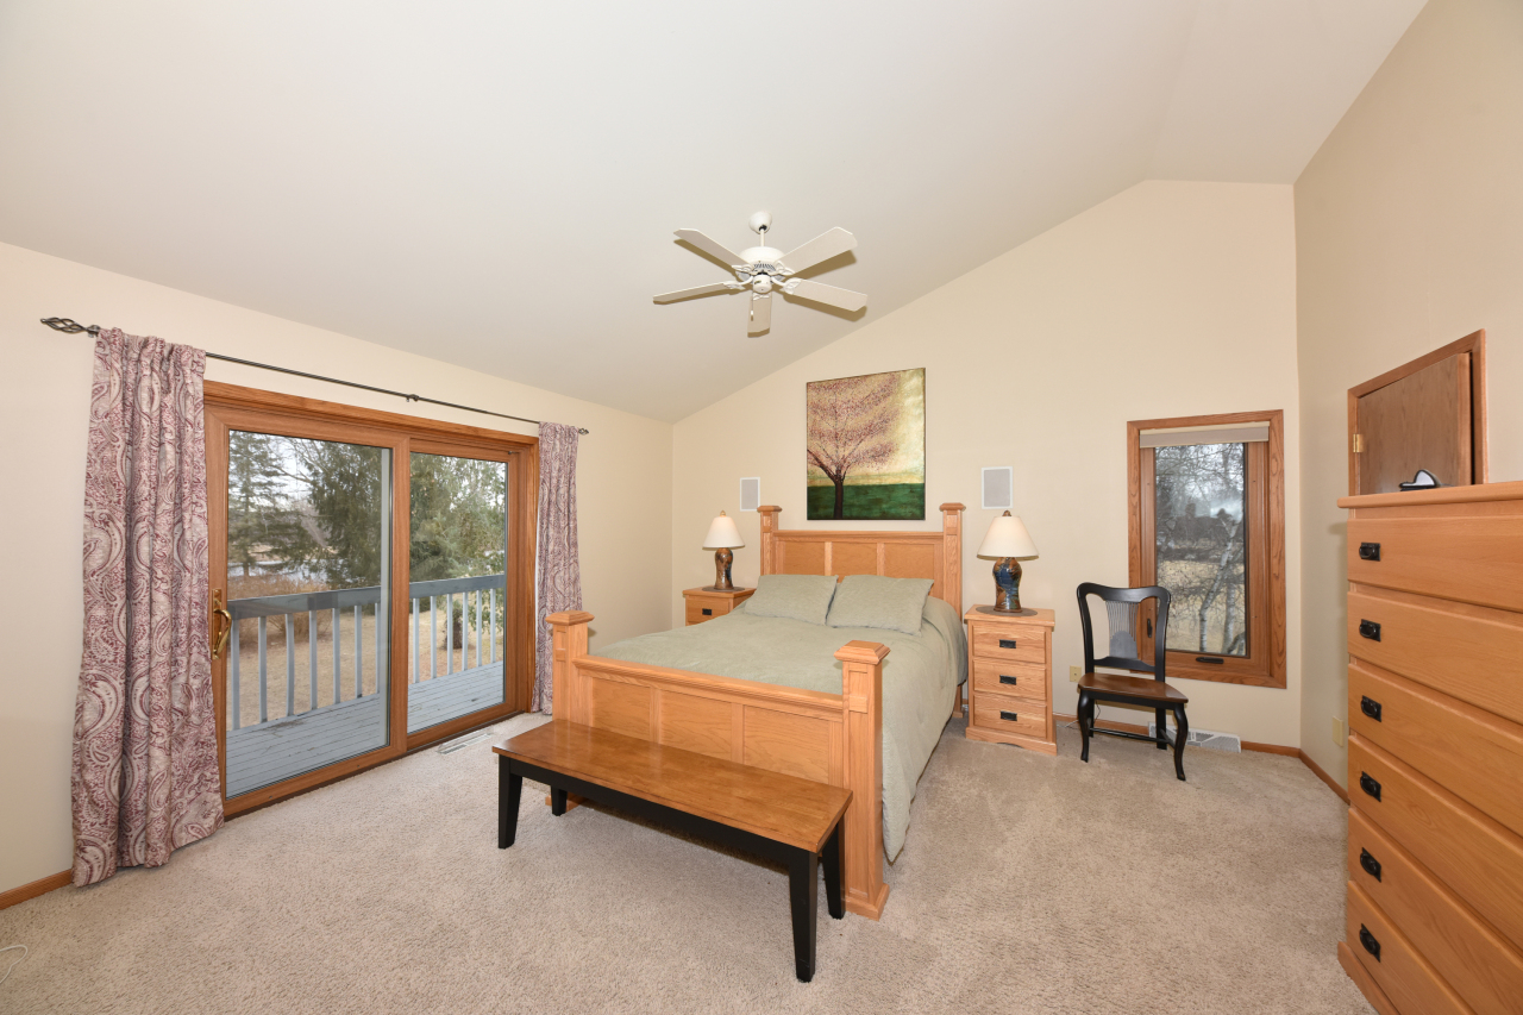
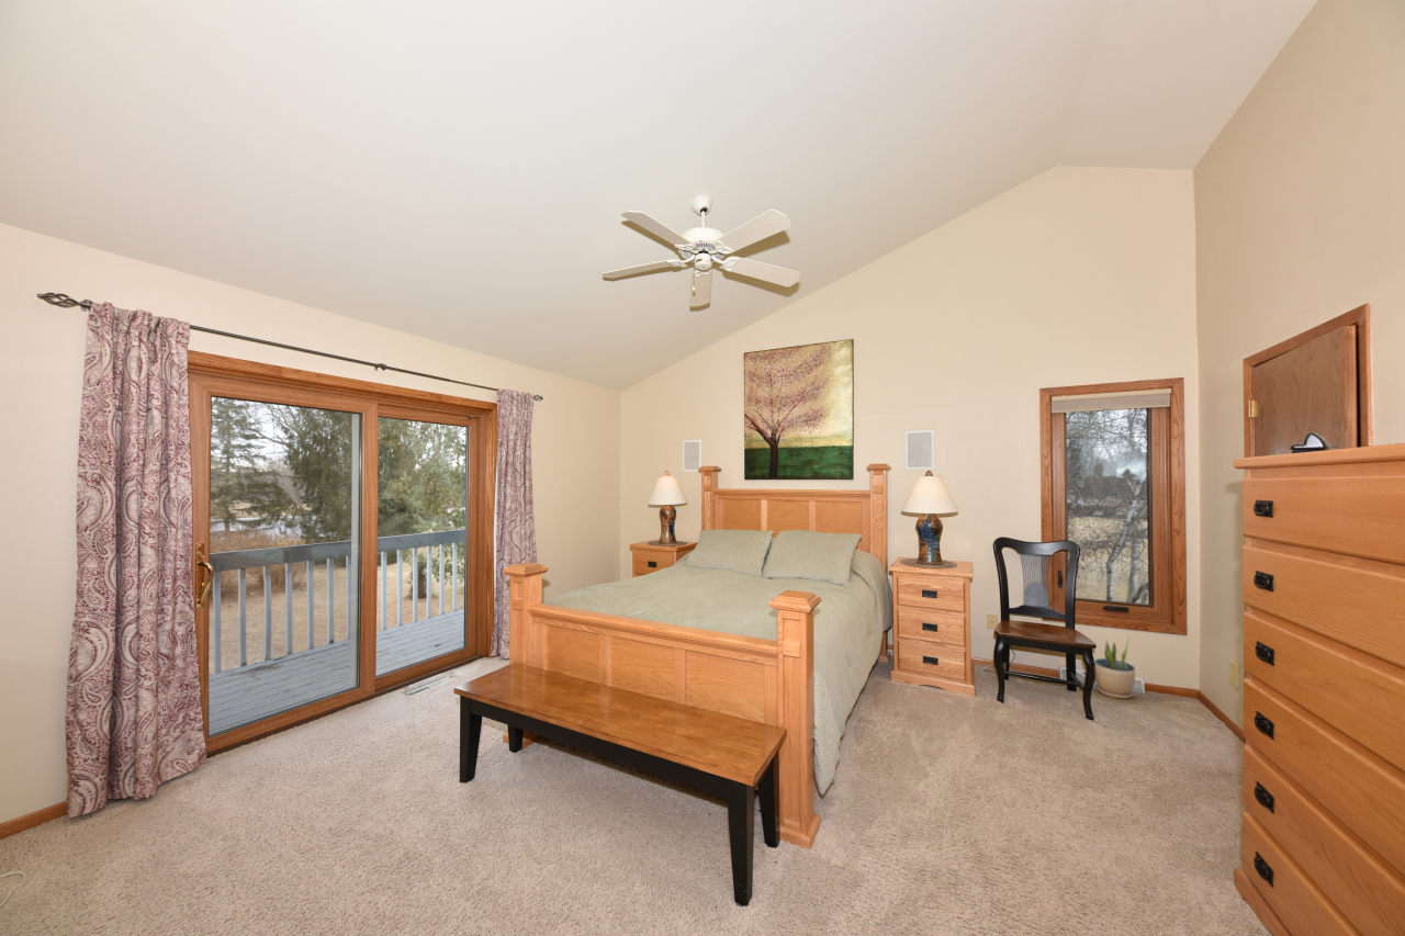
+ potted plant [1093,635,1136,700]
